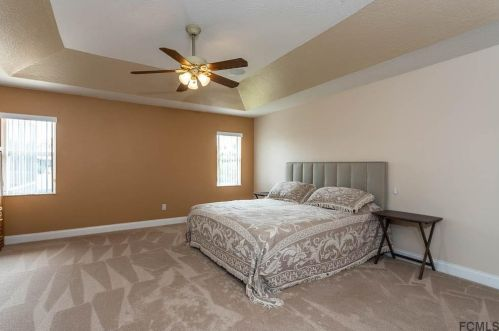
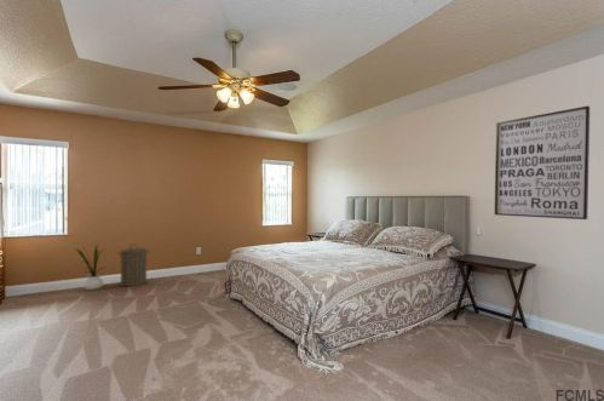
+ house plant [75,241,110,291]
+ wall art [494,104,591,220]
+ laundry hamper [116,244,151,287]
